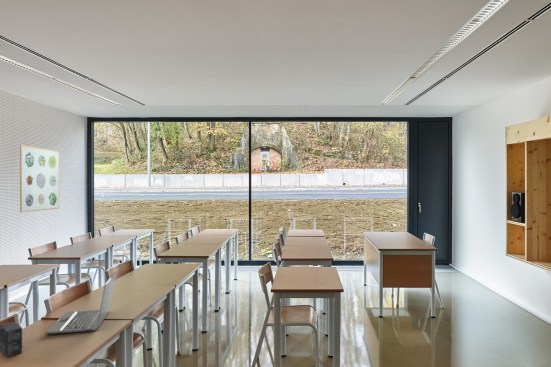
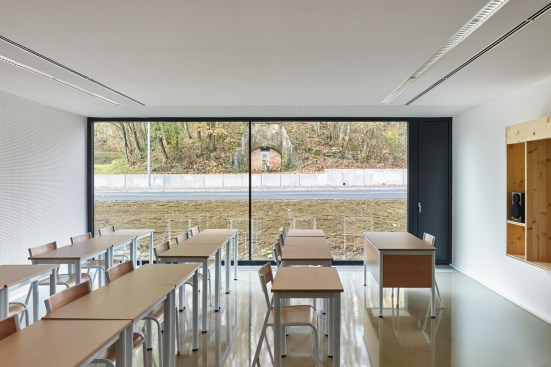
- small box [0,321,23,358]
- laptop [46,270,118,335]
- wall art [19,144,60,213]
